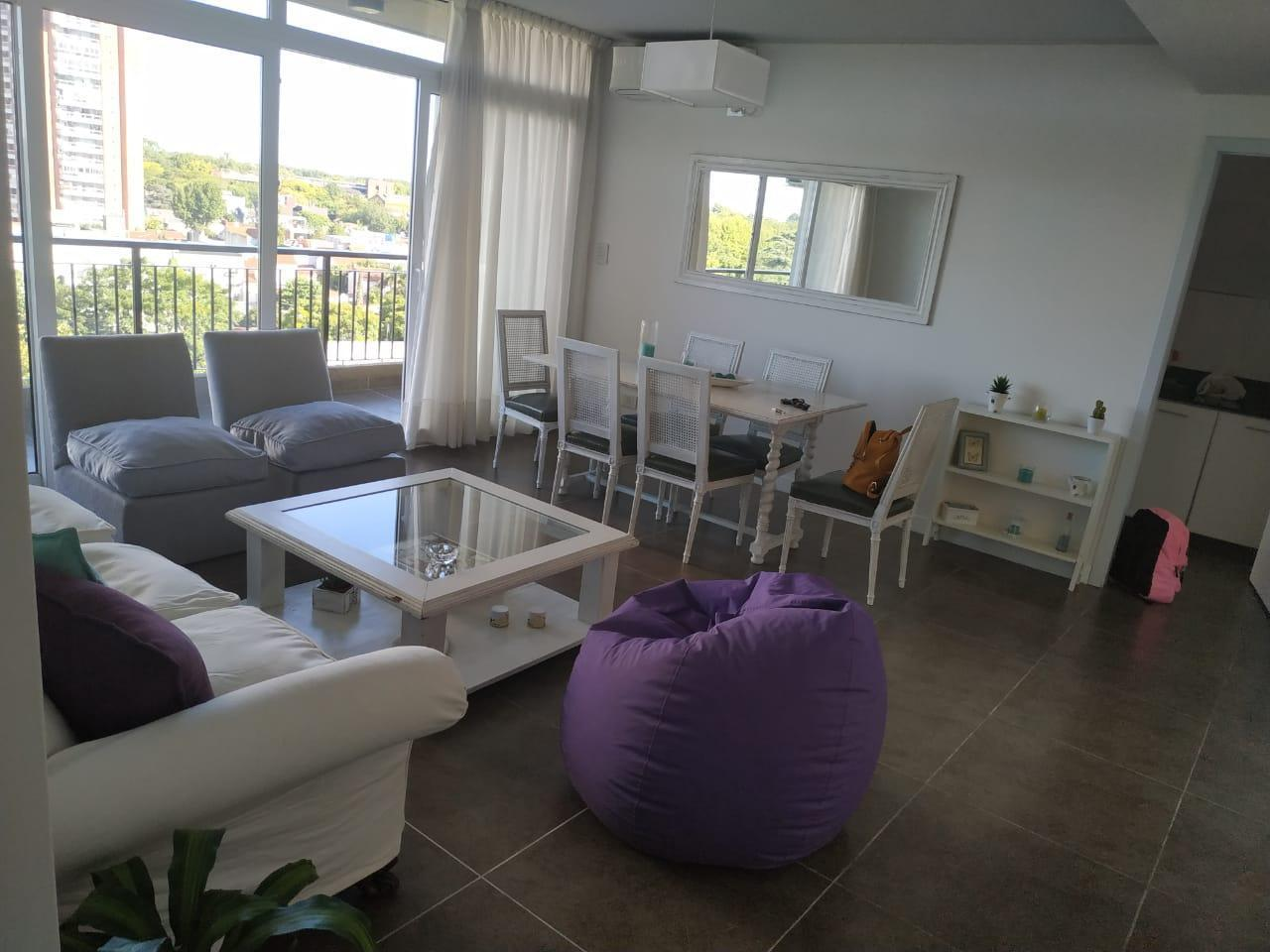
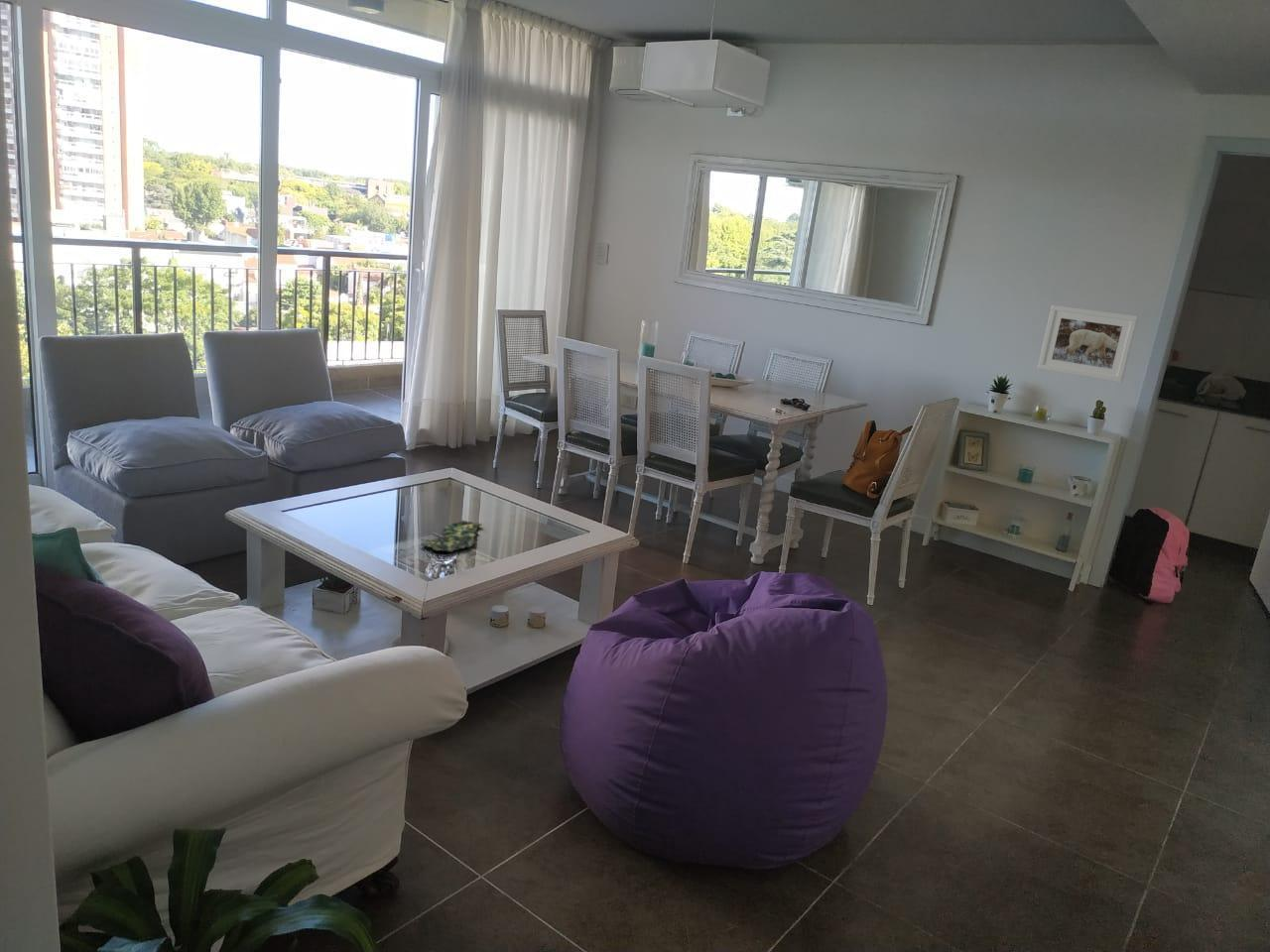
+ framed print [1037,304,1139,384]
+ decorative bowl [420,520,483,553]
